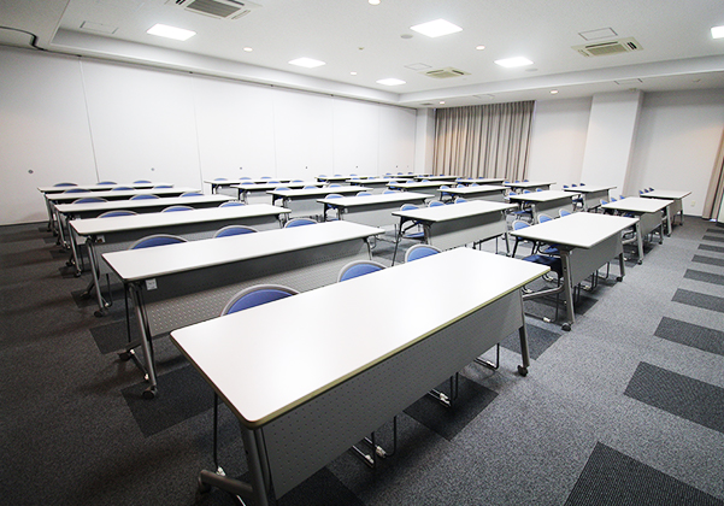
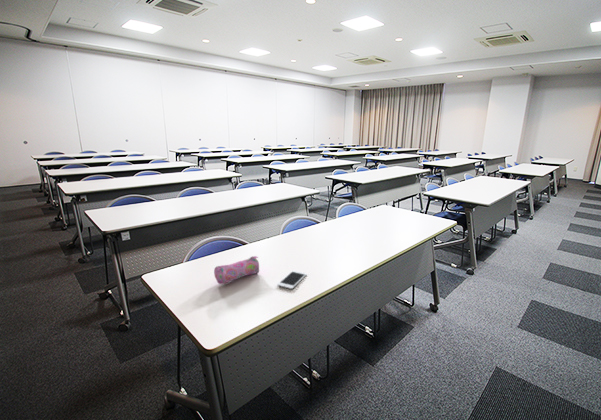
+ cell phone [276,270,308,290]
+ pencil case [213,255,260,285]
